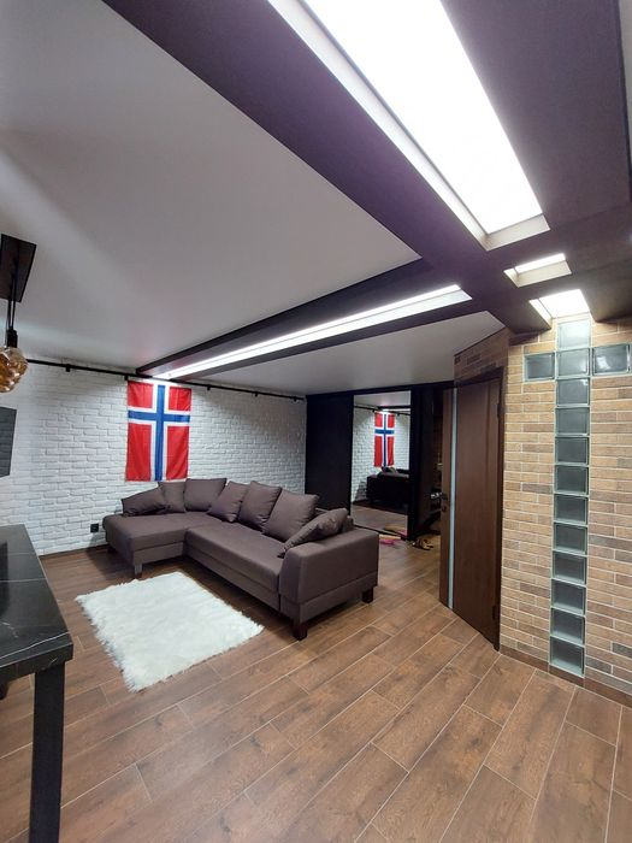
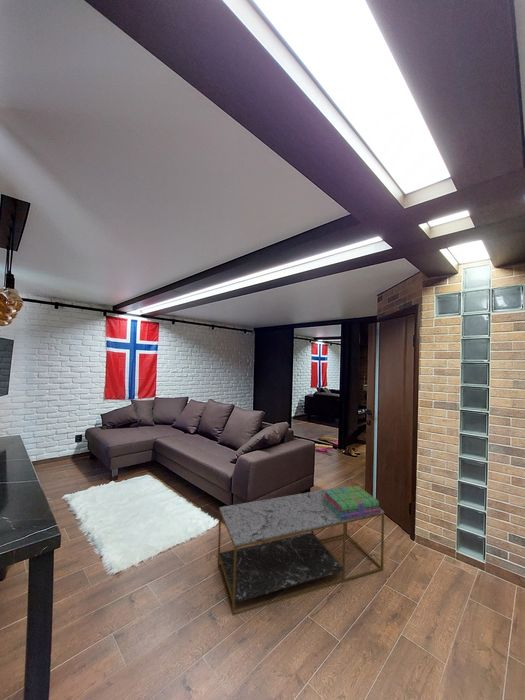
+ stack of books [322,485,382,520]
+ coffee table [217,485,385,616]
